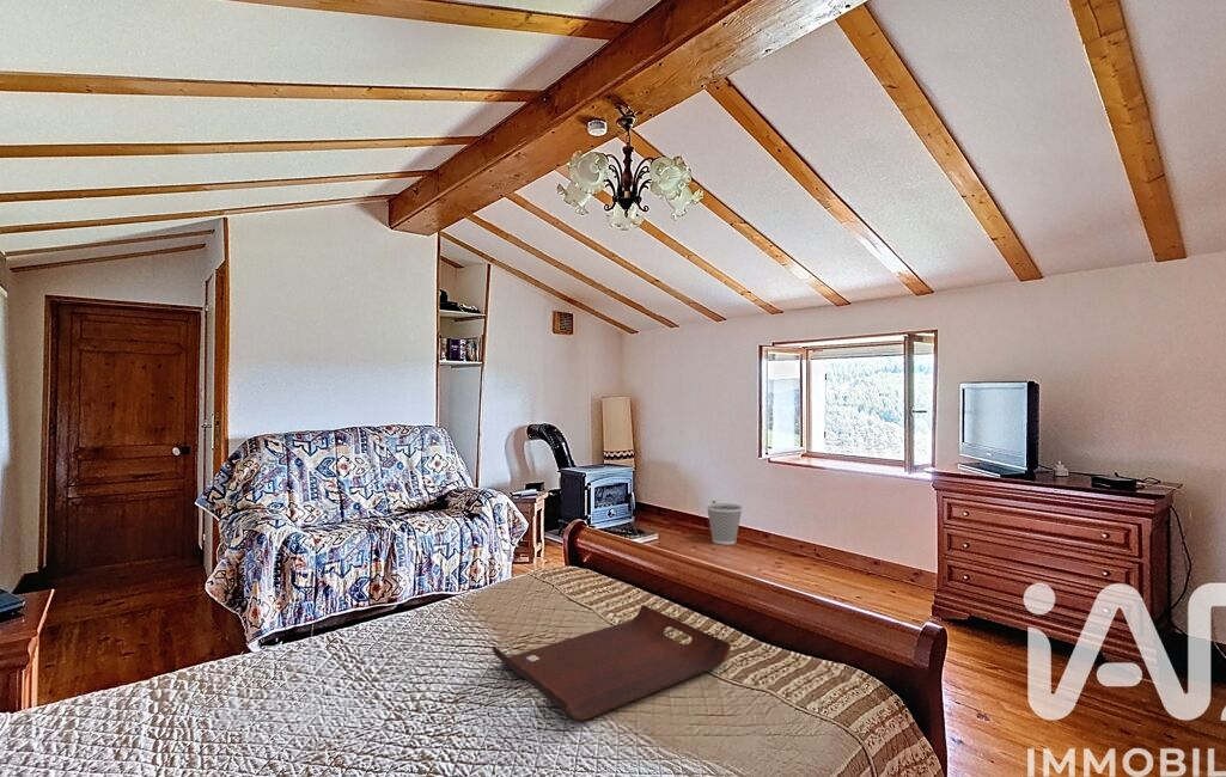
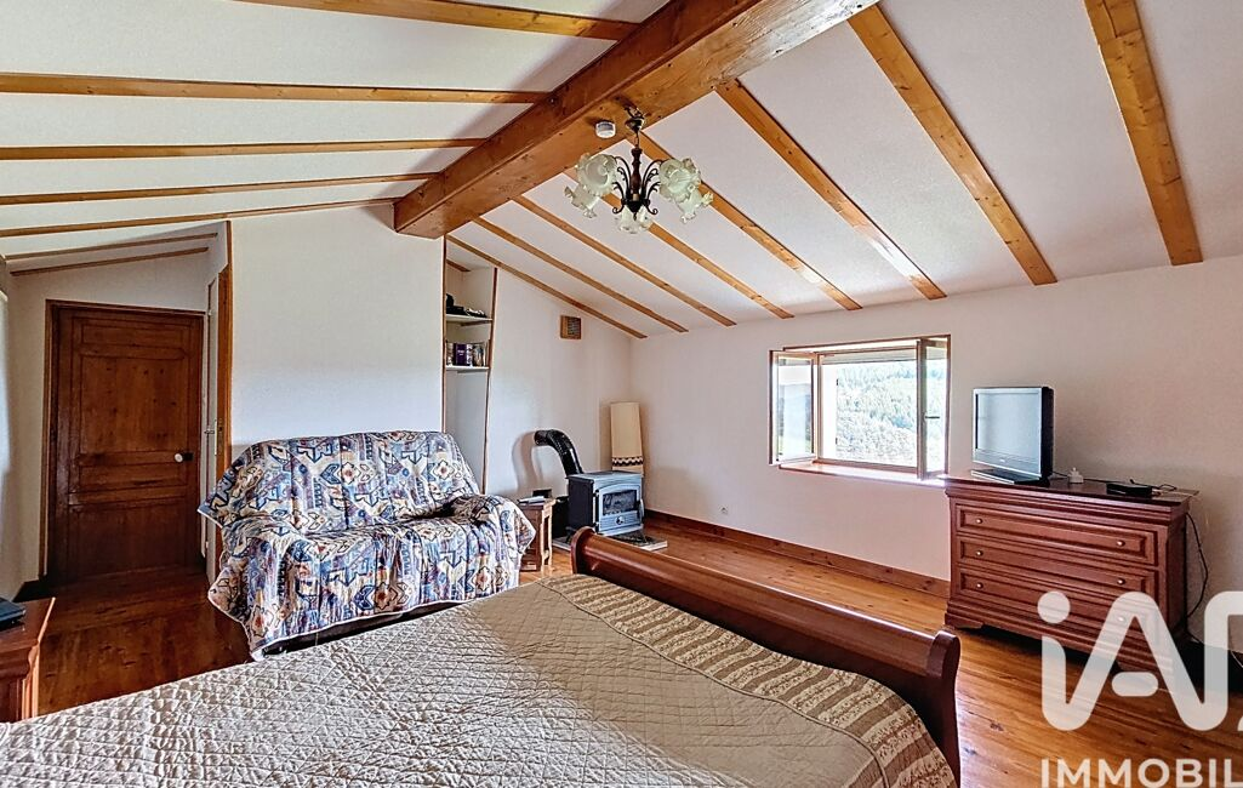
- wastebasket [706,502,744,545]
- serving tray [492,604,732,722]
